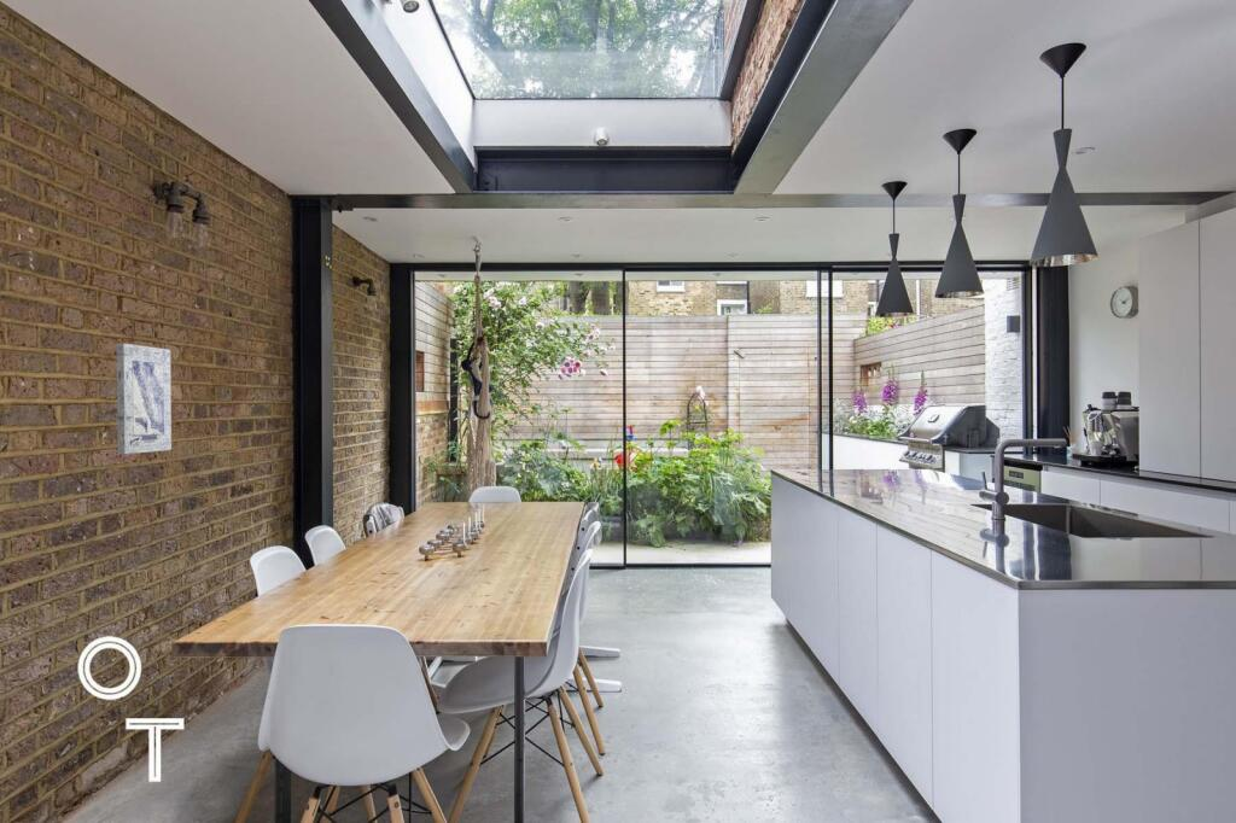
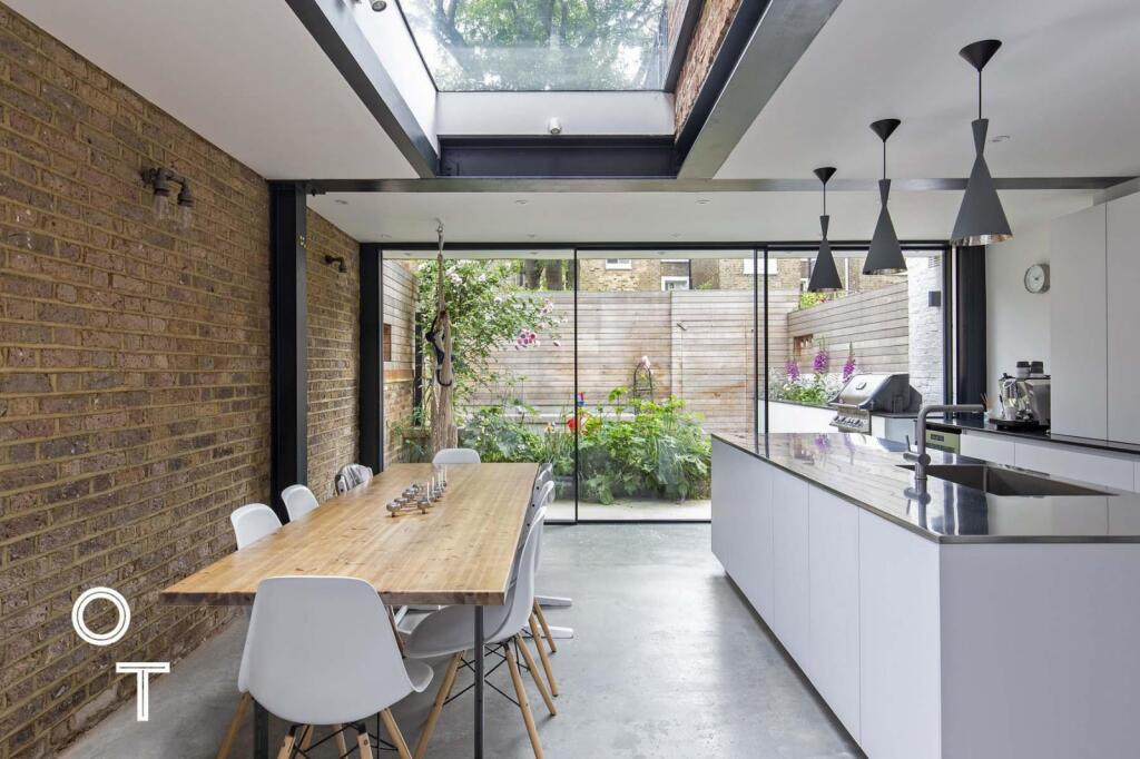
- wall art [116,343,173,455]
